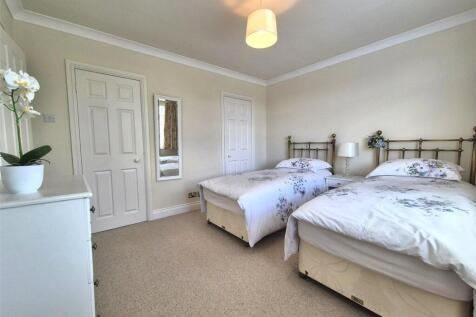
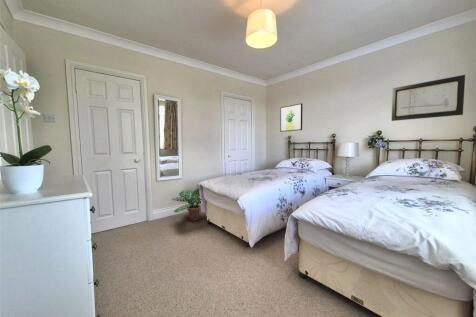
+ wall art [391,74,466,122]
+ wall art [279,102,304,133]
+ potted plant [171,187,202,222]
